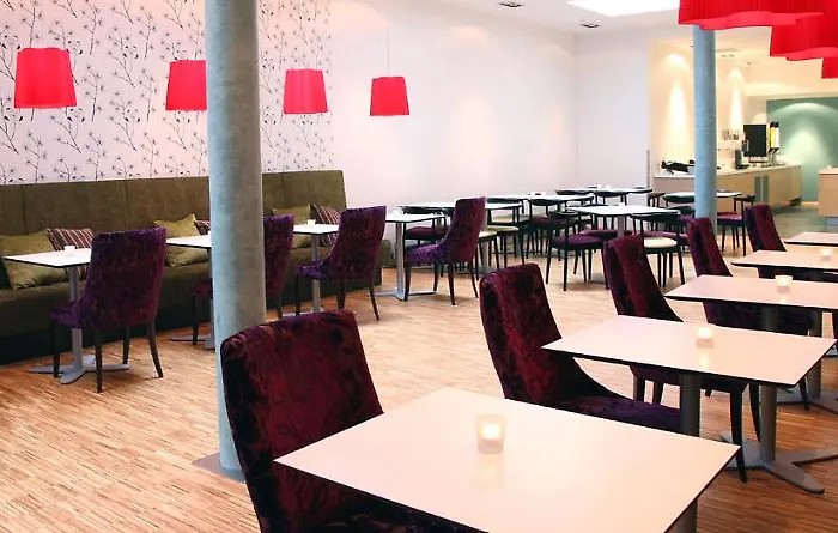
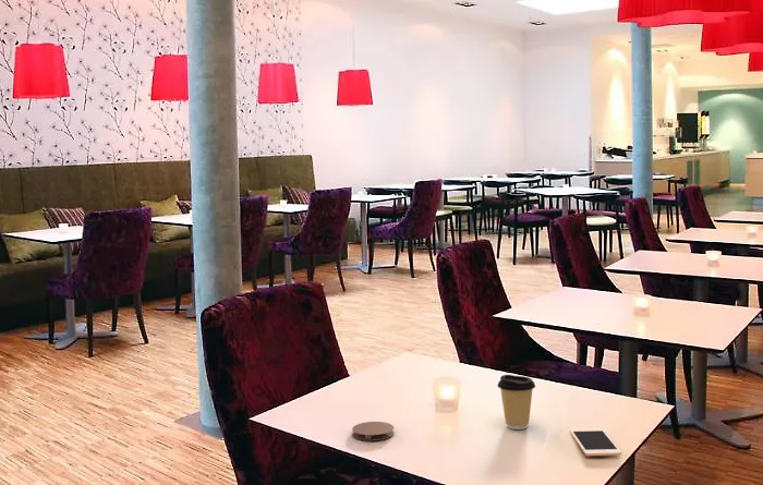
+ coaster [351,421,395,441]
+ coffee cup [496,374,536,431]
+ cell phone [569,428,622,457]
